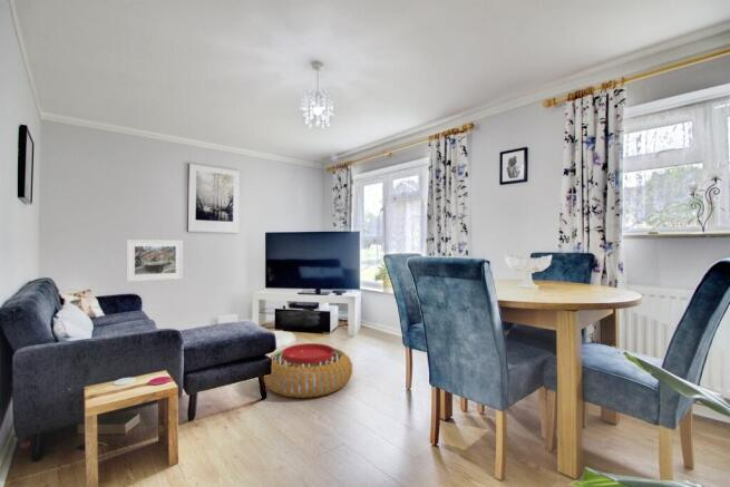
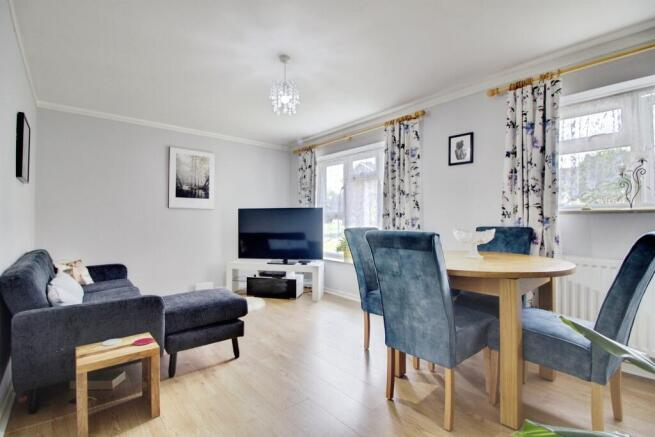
- pouf [263,342,353,399]
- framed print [125,238,184,283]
